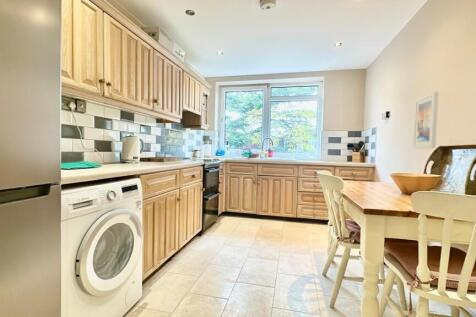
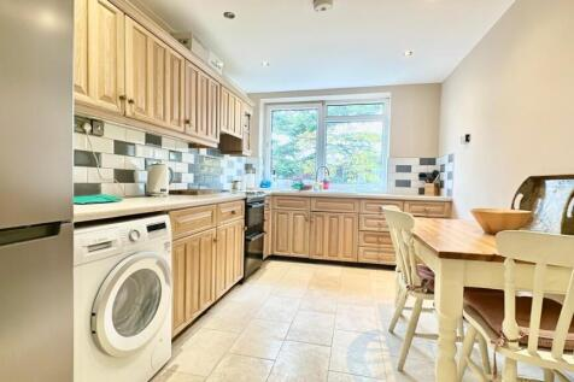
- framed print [412,91,439,149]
